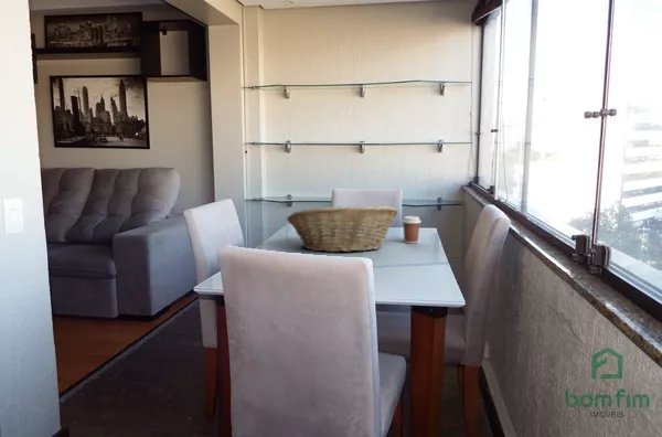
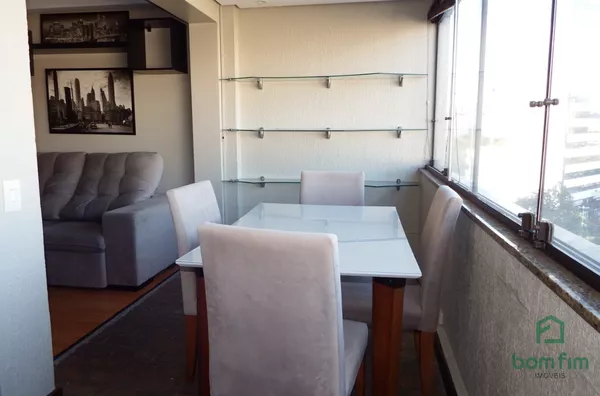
- fruit basket [286,204,398,254]
- coffee cup [401,215,423,244]
